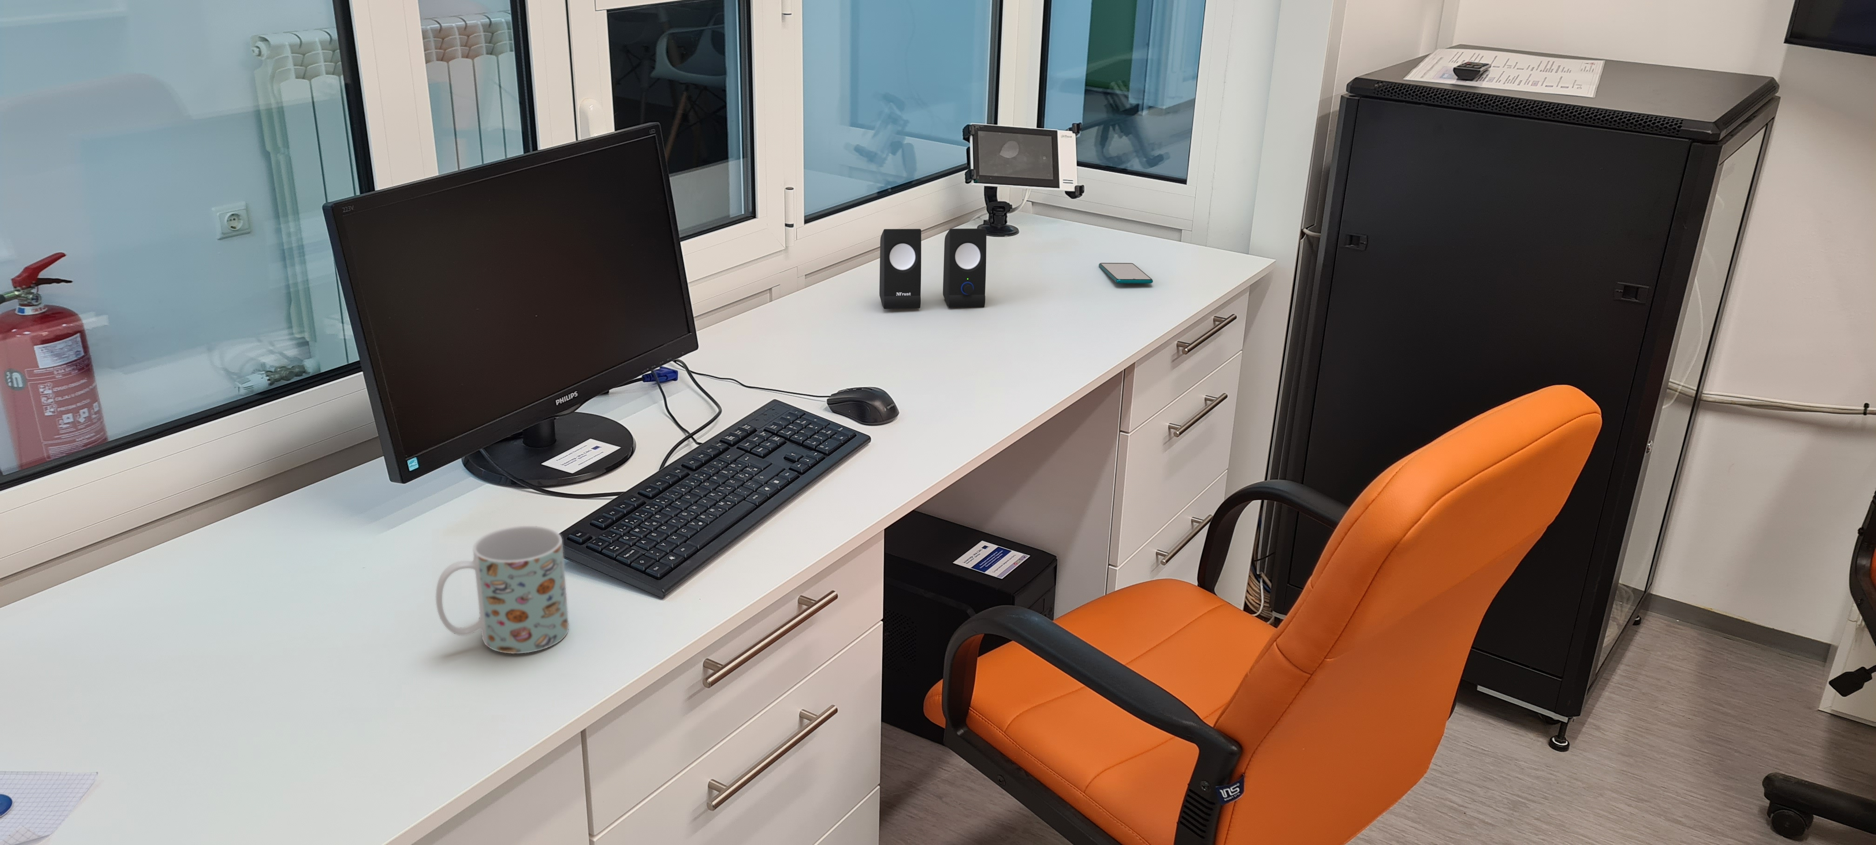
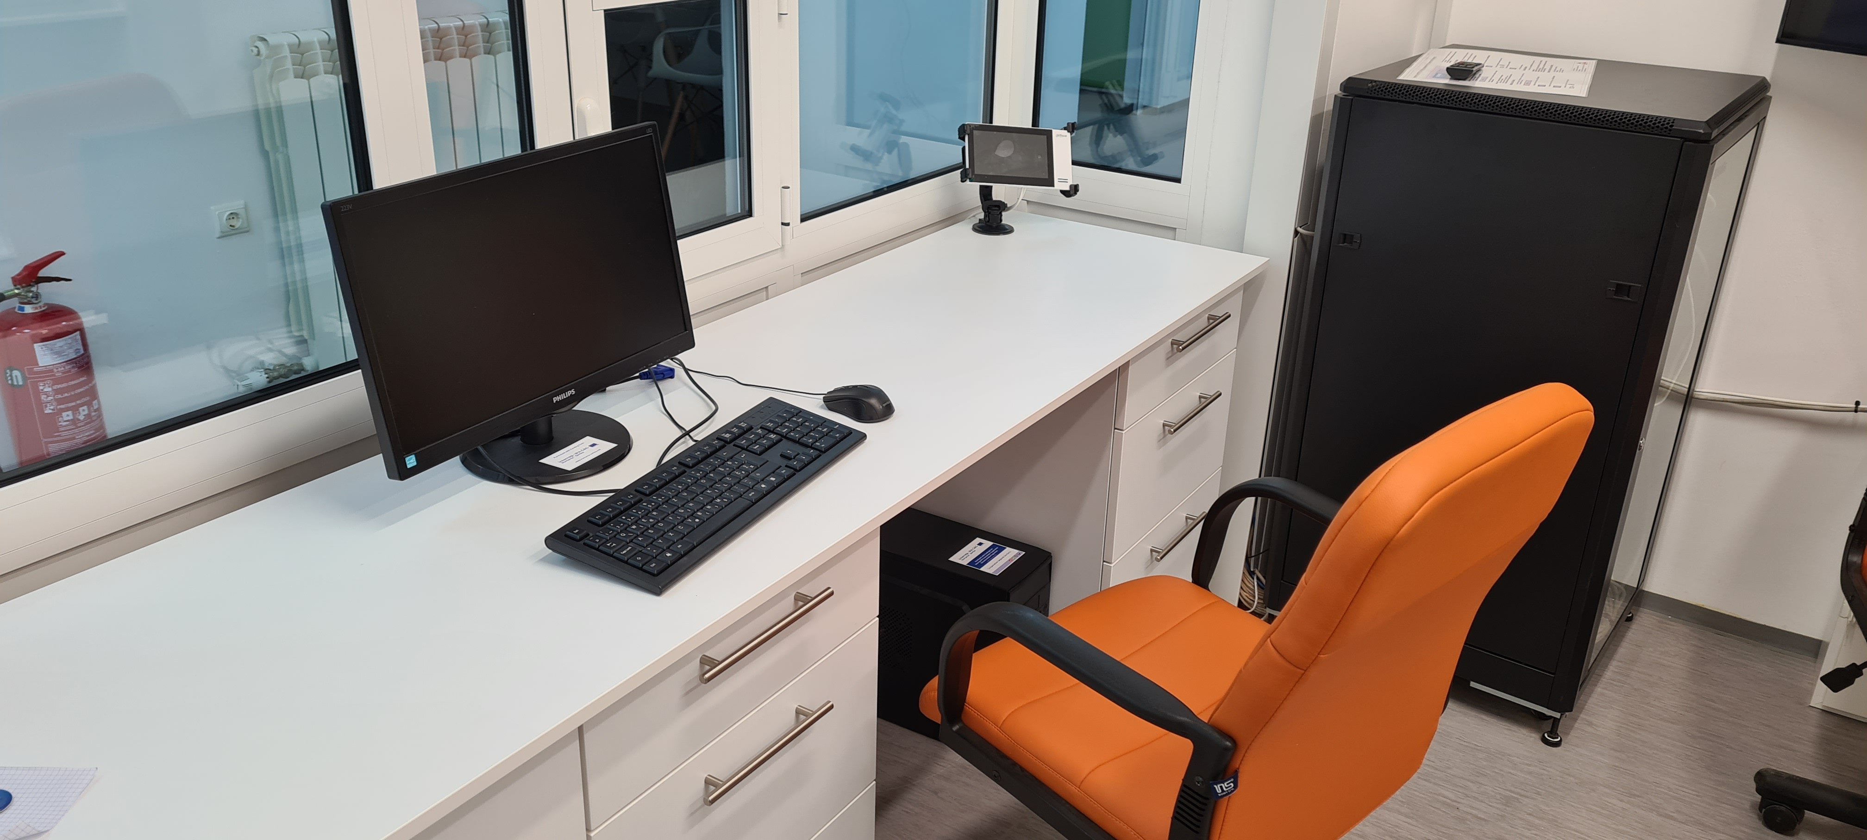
- smartphone [1098,262,1153,284]
- speaker [879,227,987,310]
- mug [436,525,570,655]
